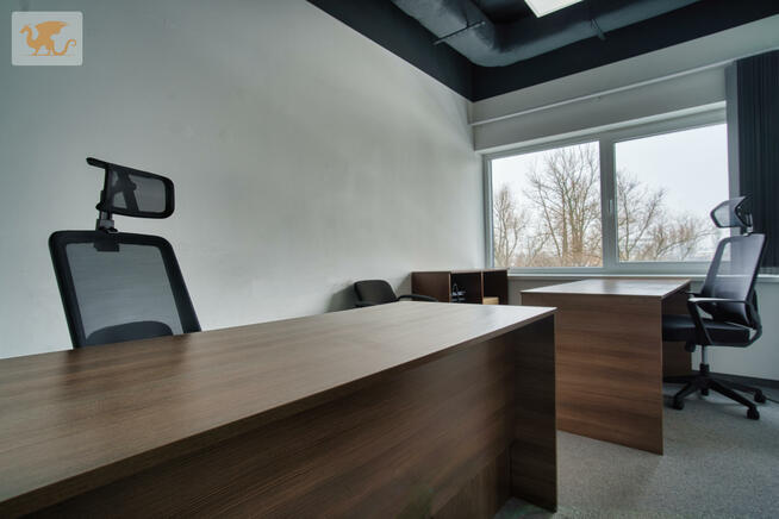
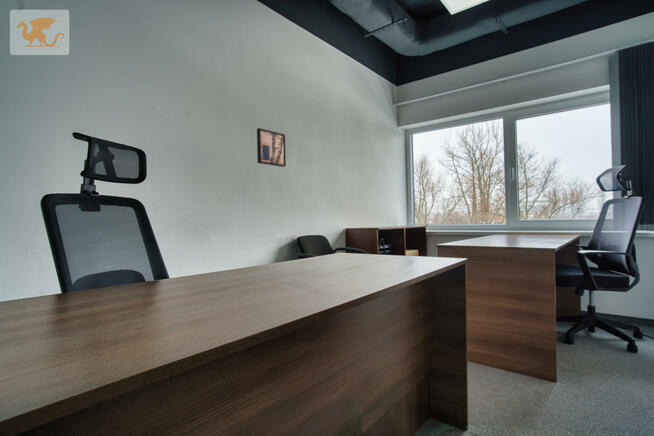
+ wall art [256,127,287,168]
